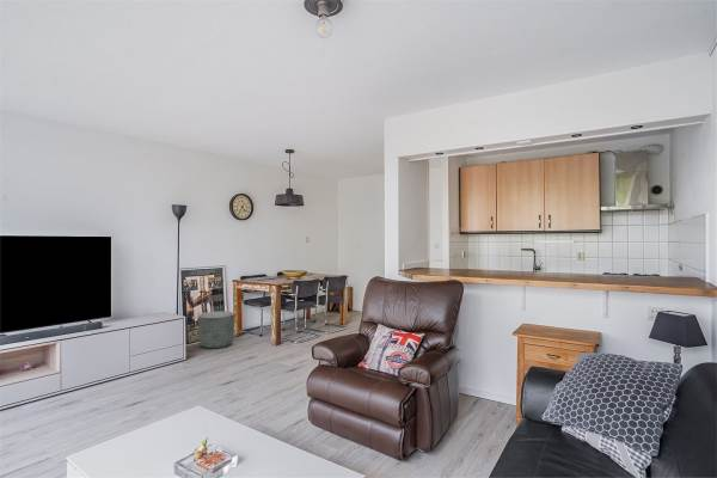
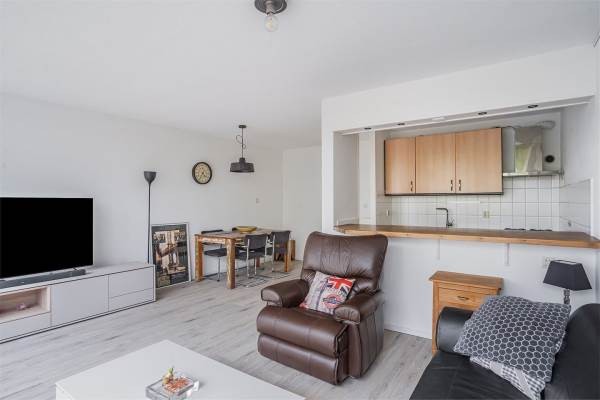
- planter [197,311,235,349]
